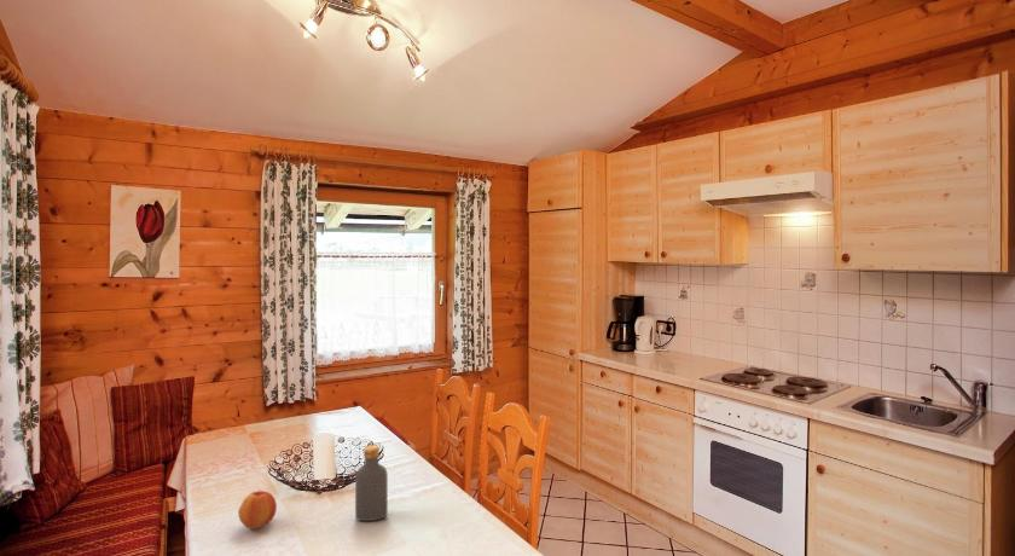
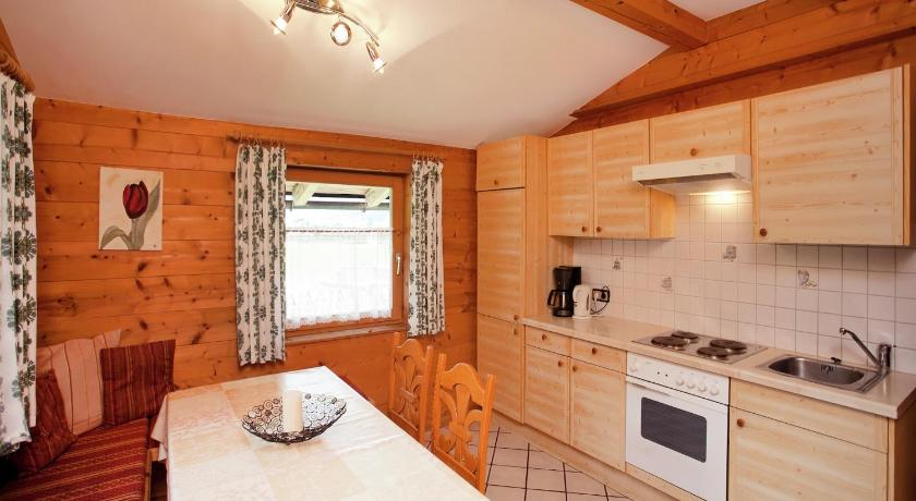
- apple [237,490,278,529]
- vodka [354,445,389,522]
